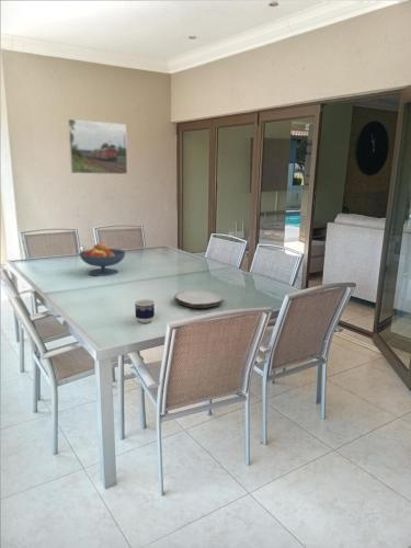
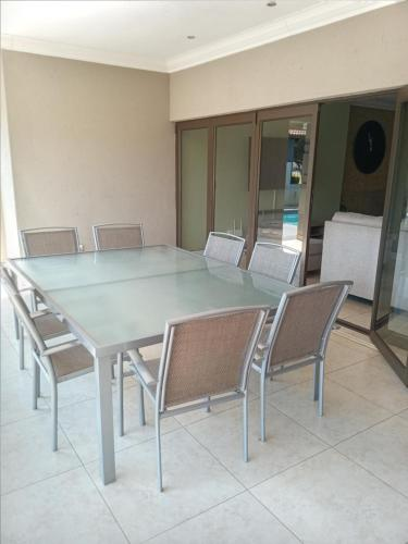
- fruit bowl [78,242,127,277]
- cup [134,298,156,324]
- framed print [67,118,128,175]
- plate [173,289,225,309]
